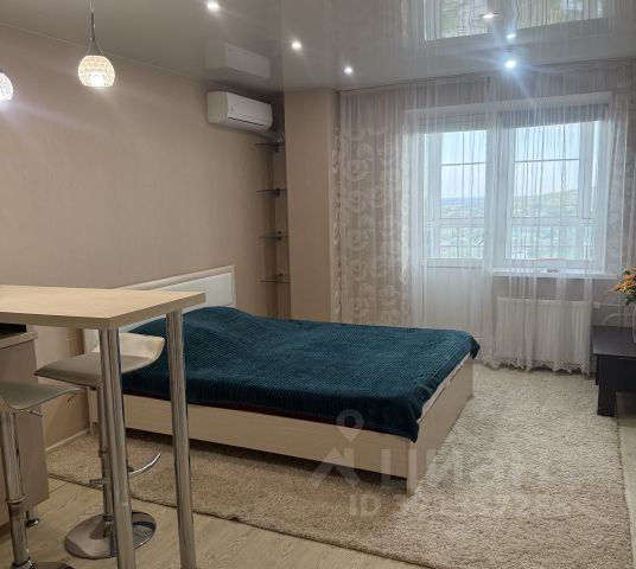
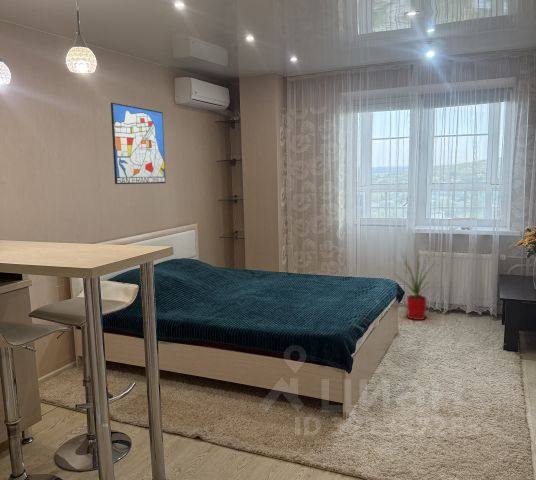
+ house plant [392,249,446,321]
+ wall art [110,102,167,185]
